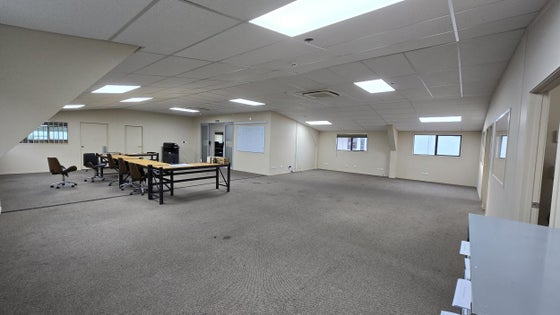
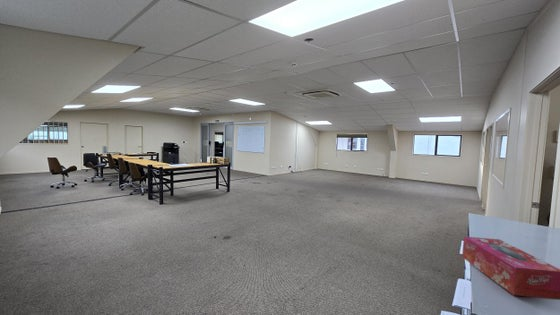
+ tissue box [461,236,560,301]
